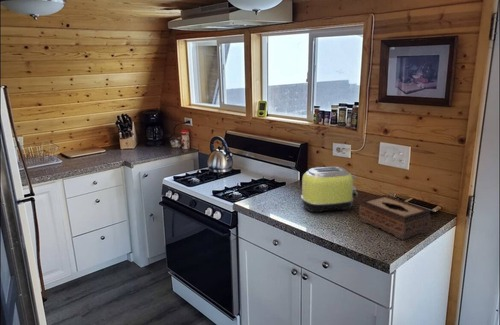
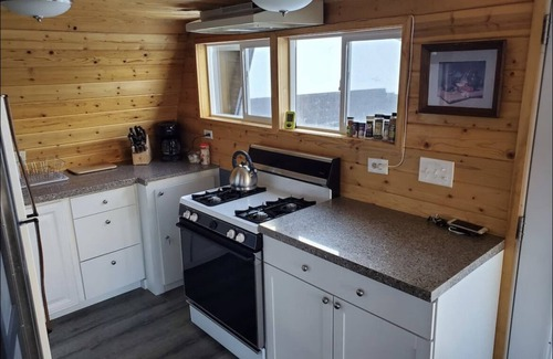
- toaster [300,166,359,213]
- tissue box [358,194,432,241]
